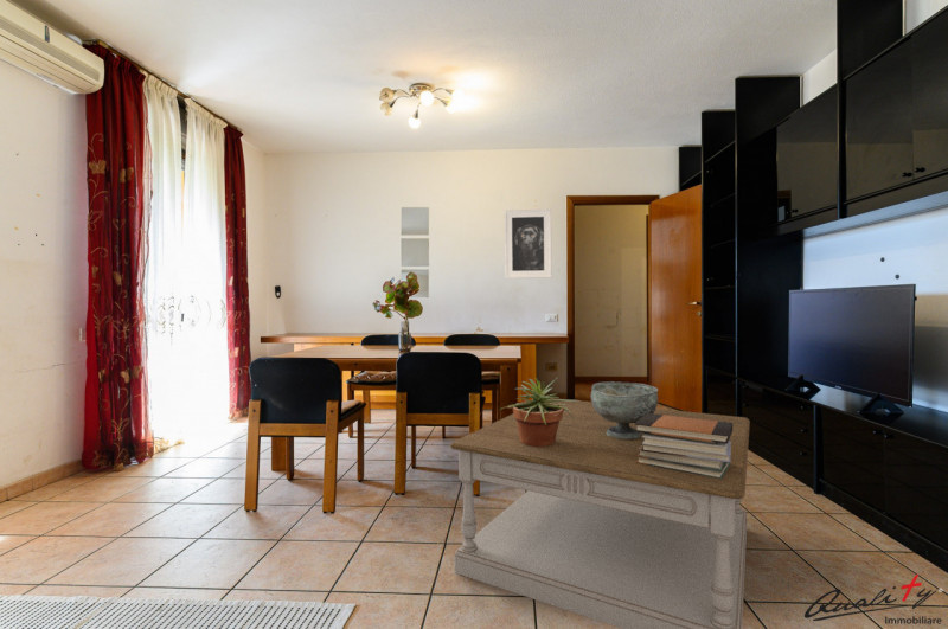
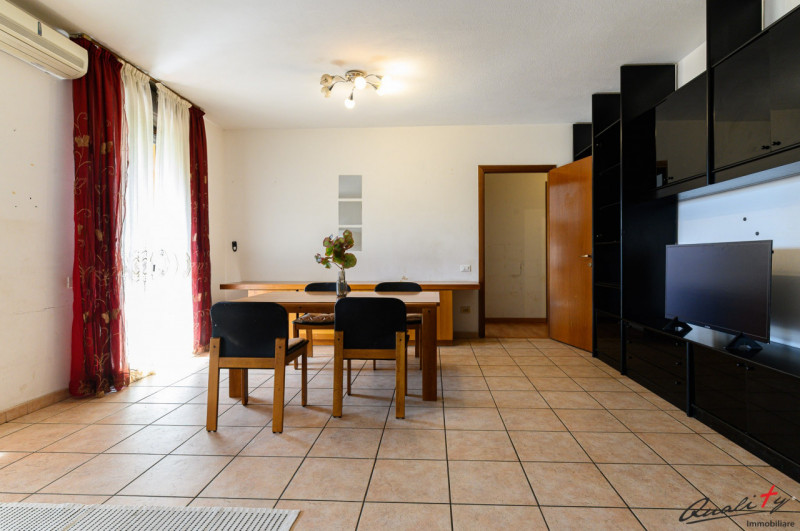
- book stack [634,413,732,479]
- potted plant [499,377,582,447]
- coffee table [449,398,751,629]
- decorative bowl [590,380,659,439]
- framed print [504,208,553,280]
